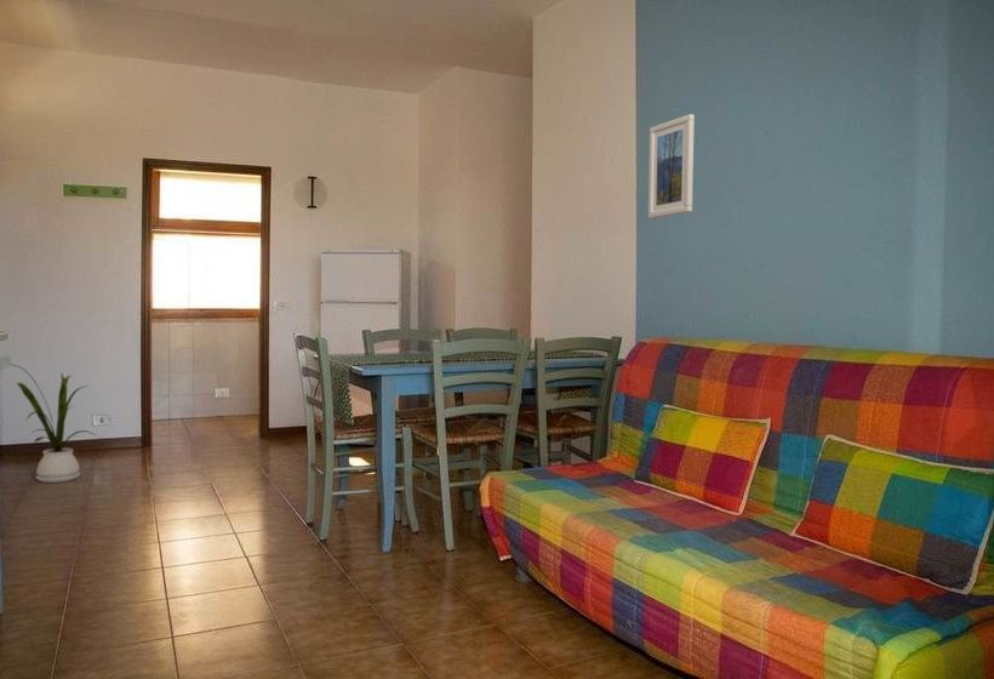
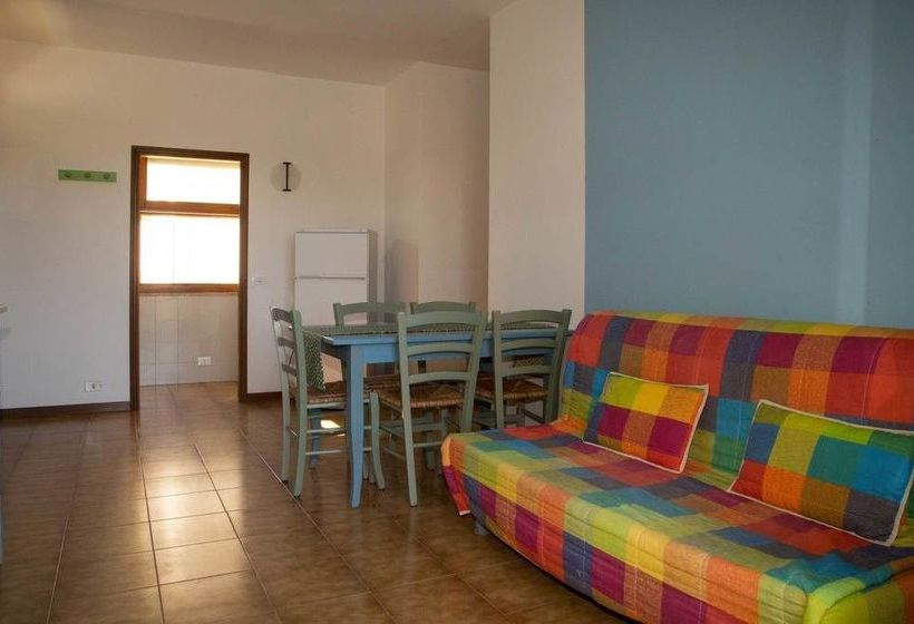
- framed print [647,113,696,219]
- house plant [6,363,95,484]
